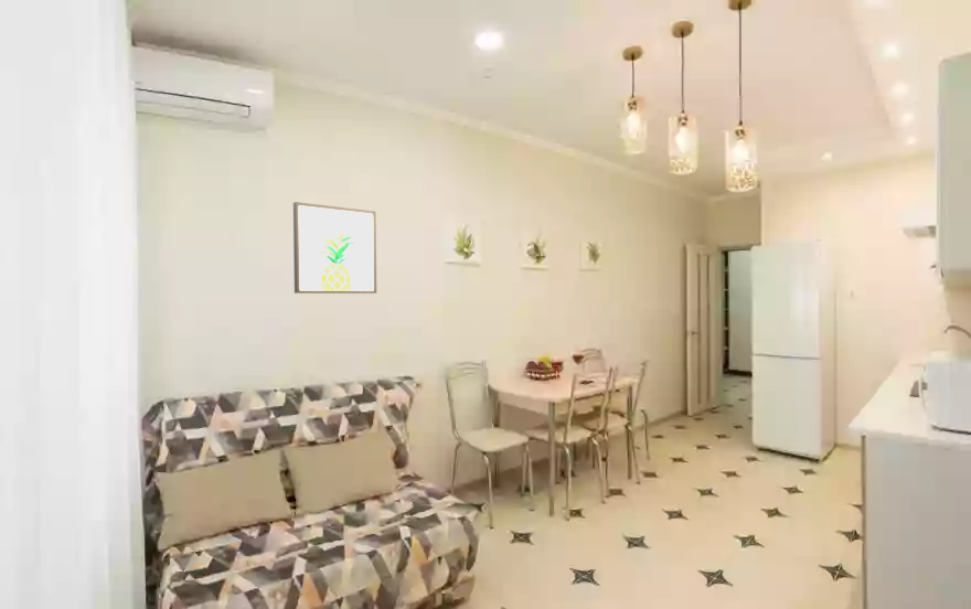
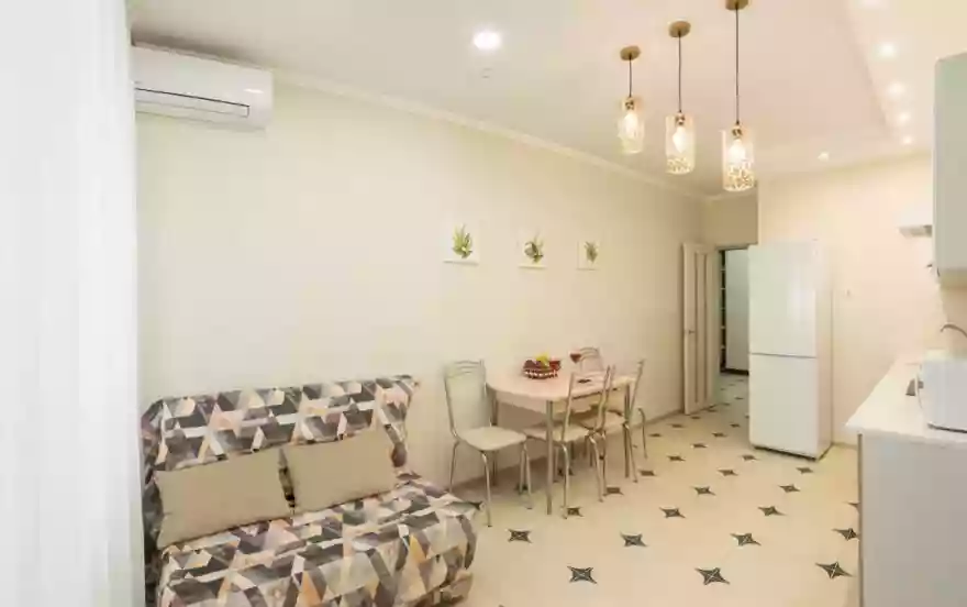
- wall art [292,201,377,295]
